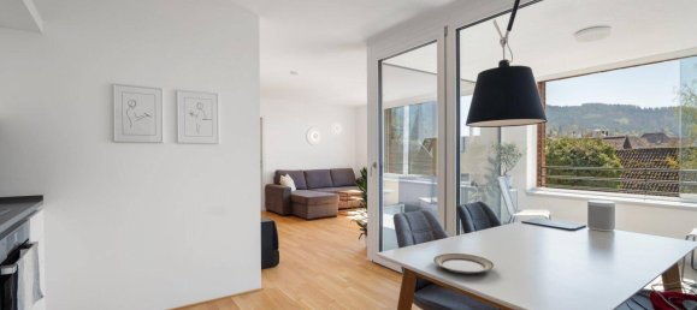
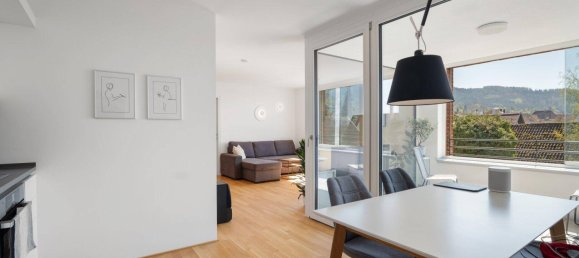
- plate [432,252,495,275]
